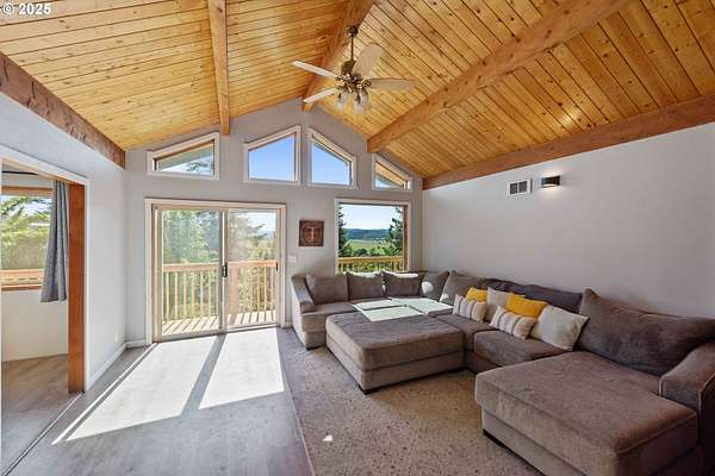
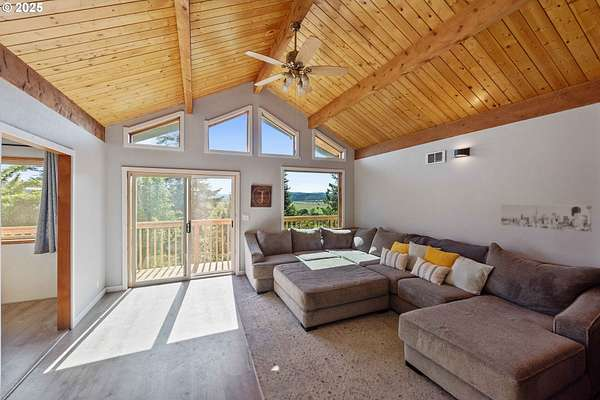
+ wall art [500,204,592,233]
